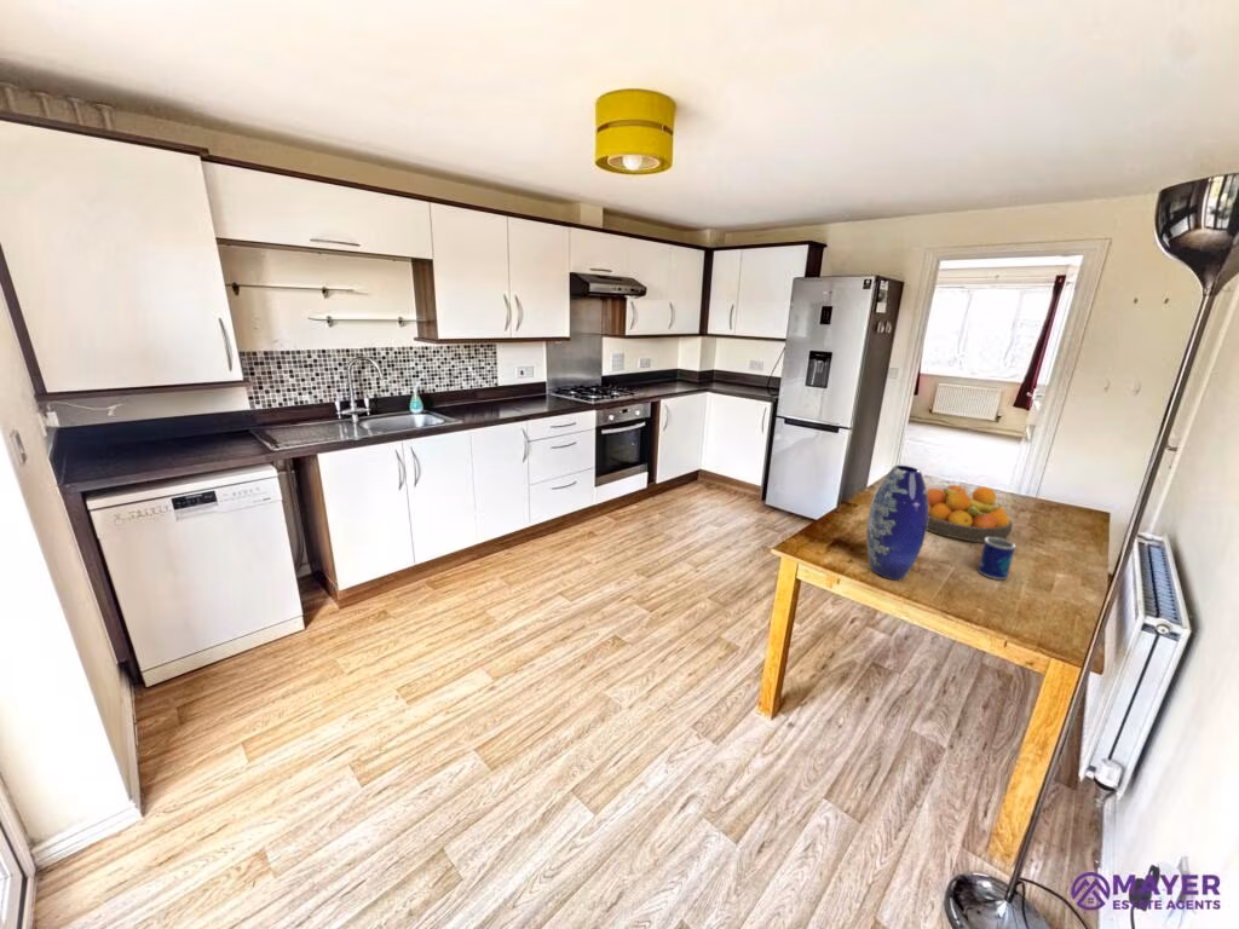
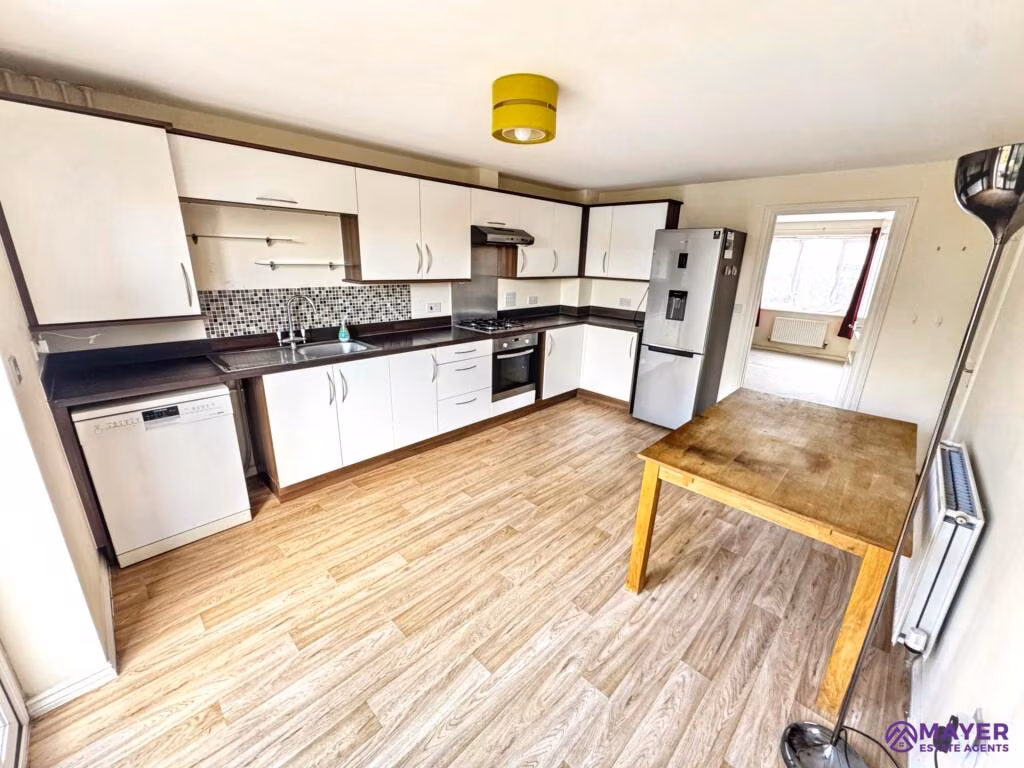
- vase [865,464,929,581]
- fruit bowl [926,484,1014,543]
- mug [976,537,1018,581]
